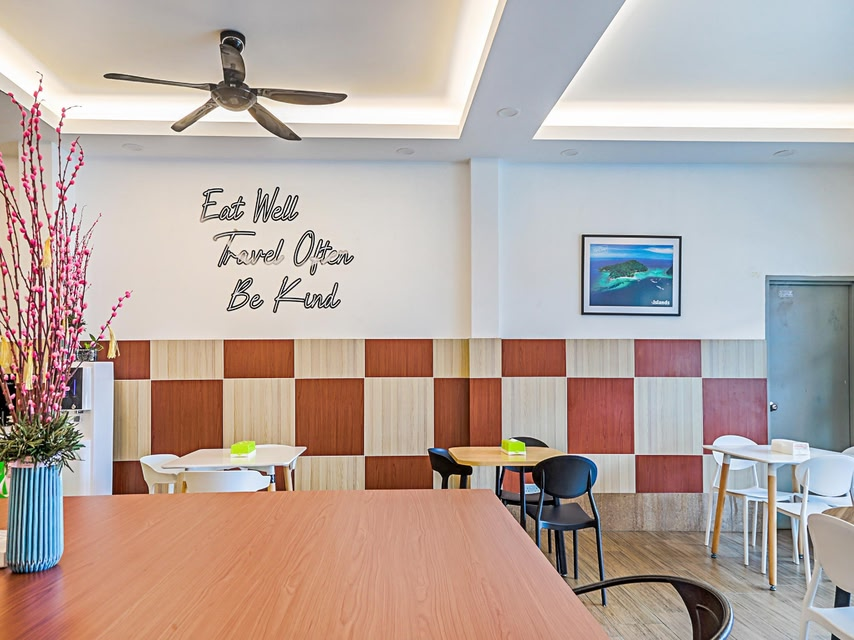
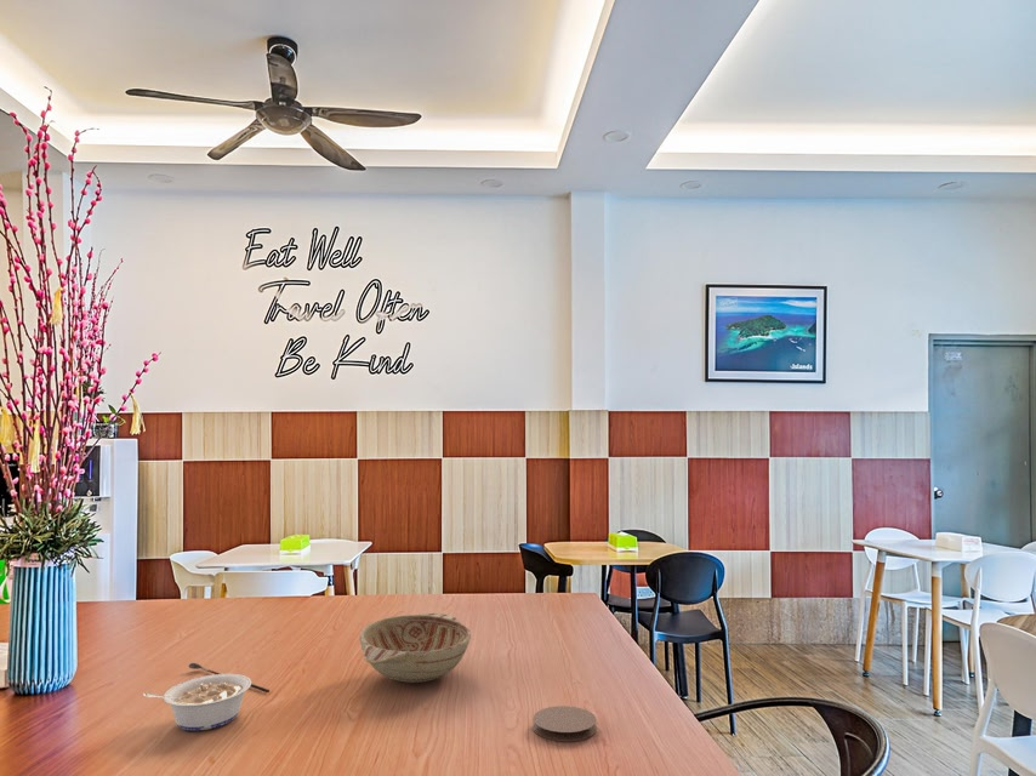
+ stirrer [188,662,271,694]
+ decorative bowl [358,612,472,684]
+ coaster [531,704,598,742]
+ legume [142,673,252,732]
